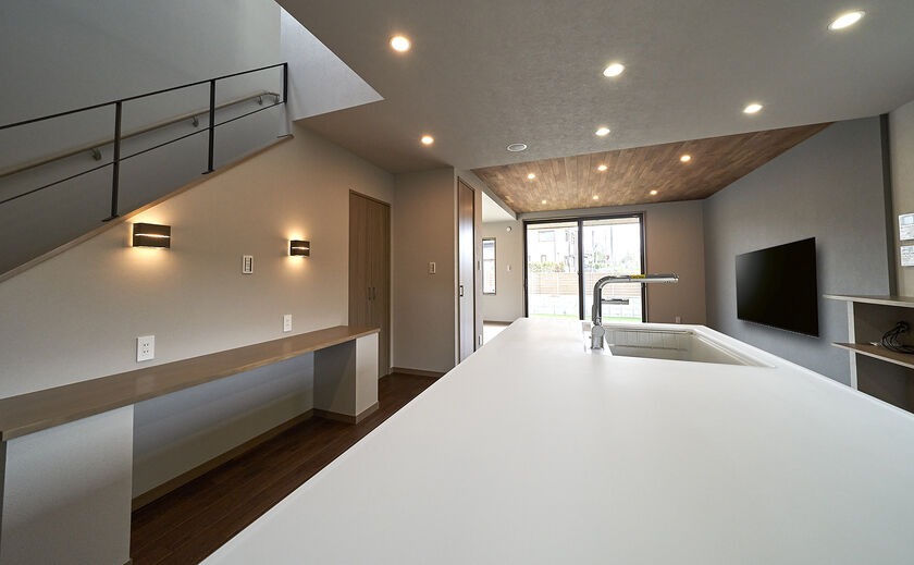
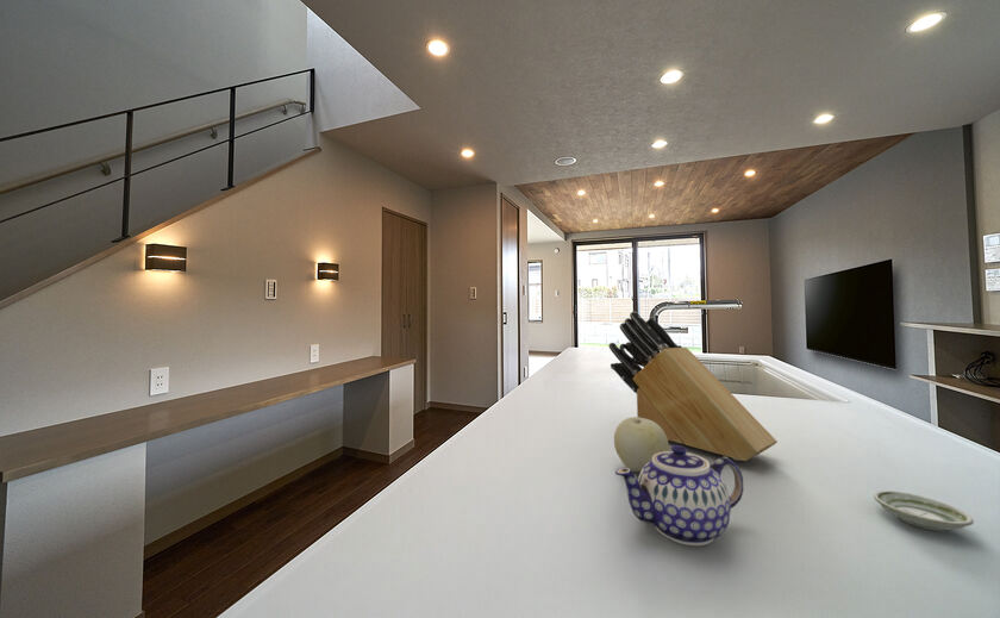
+ knife block [607,311,779,462]
+ fruit [613,416,670,473]
+ teapot [614,444,745,547]
+ saucer [873,489,975,532]
